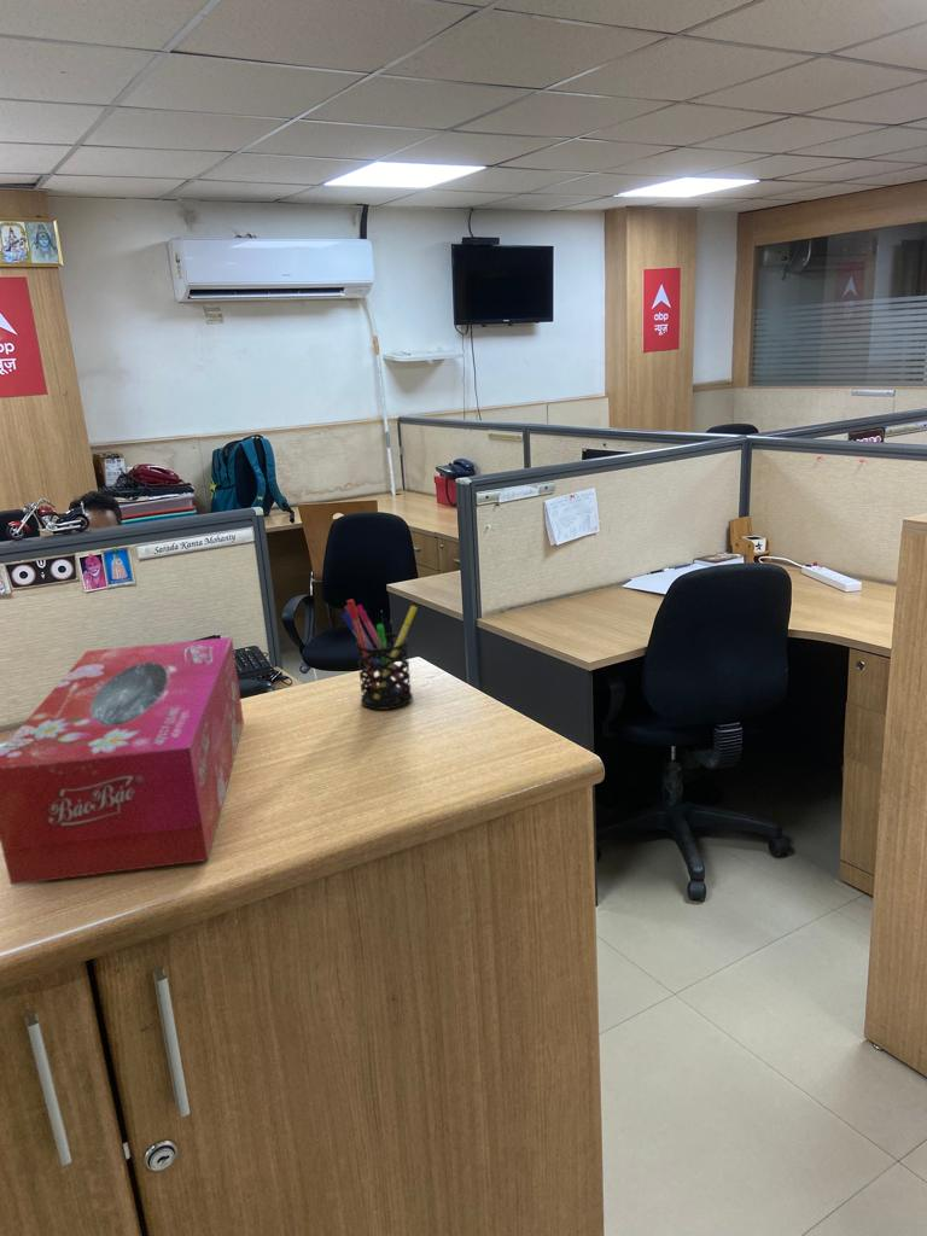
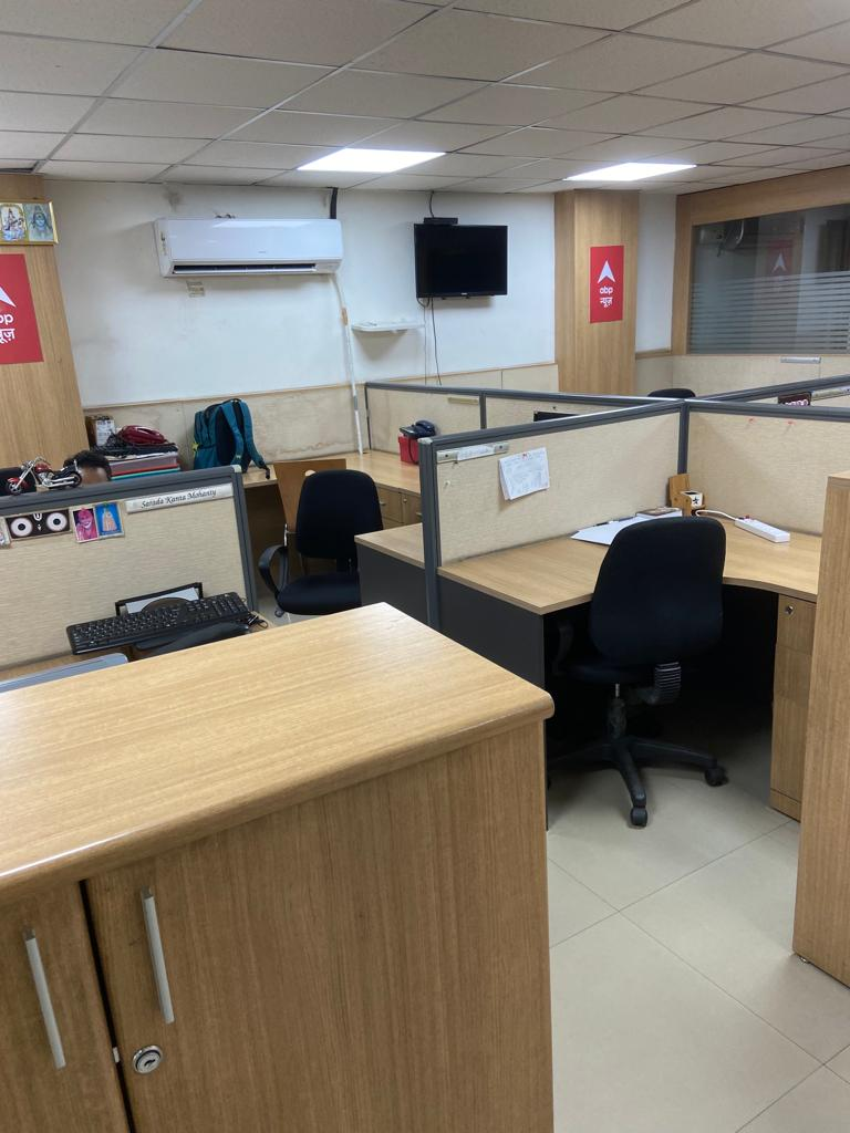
- pen holder [340,599,418,711]
- tissue box [0,636,245,886]
